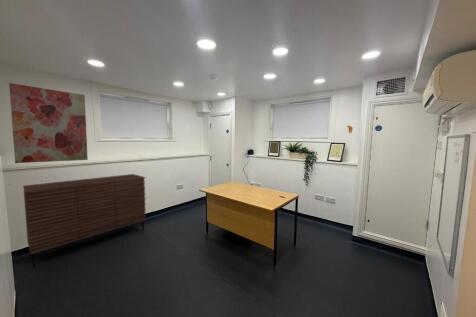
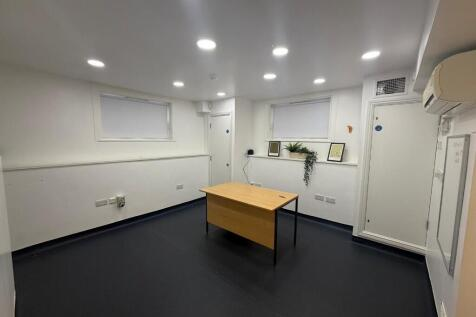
- wall art [8,82,89,164]
- sideboard [22,173,147,269]
